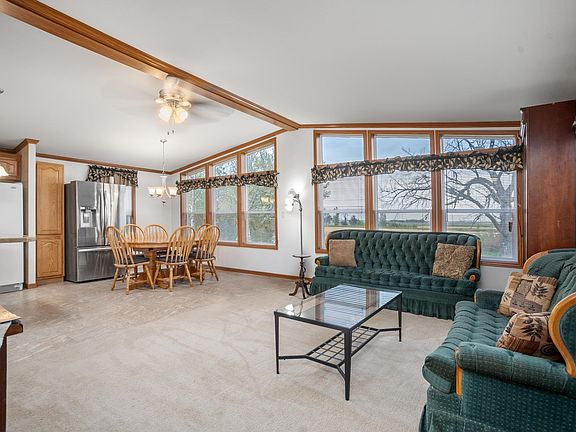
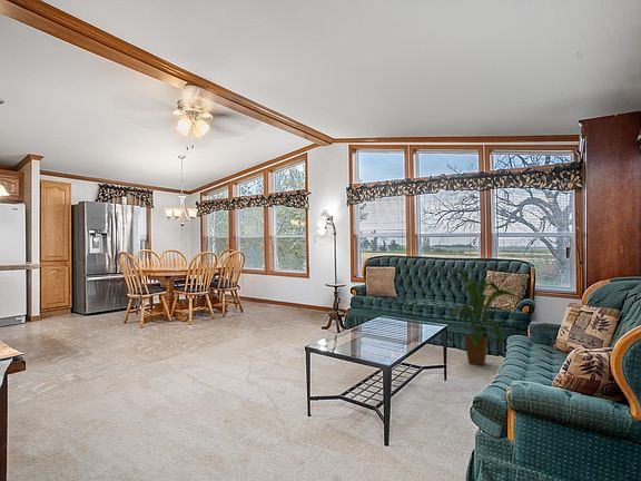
+ house plant [448,267,522,366]
